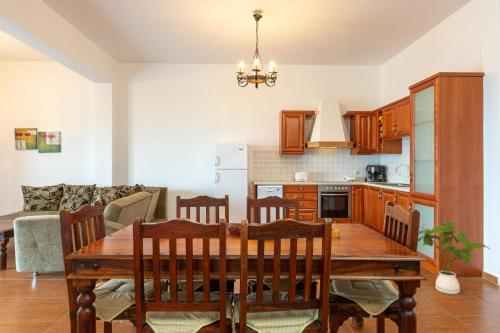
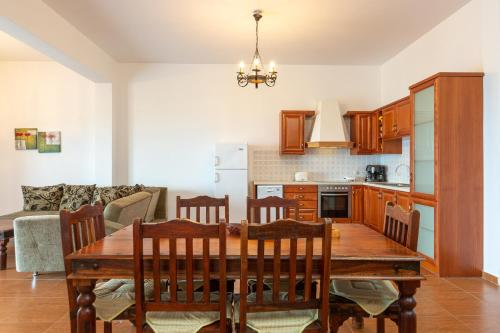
- house plant [417,221,491,295]
